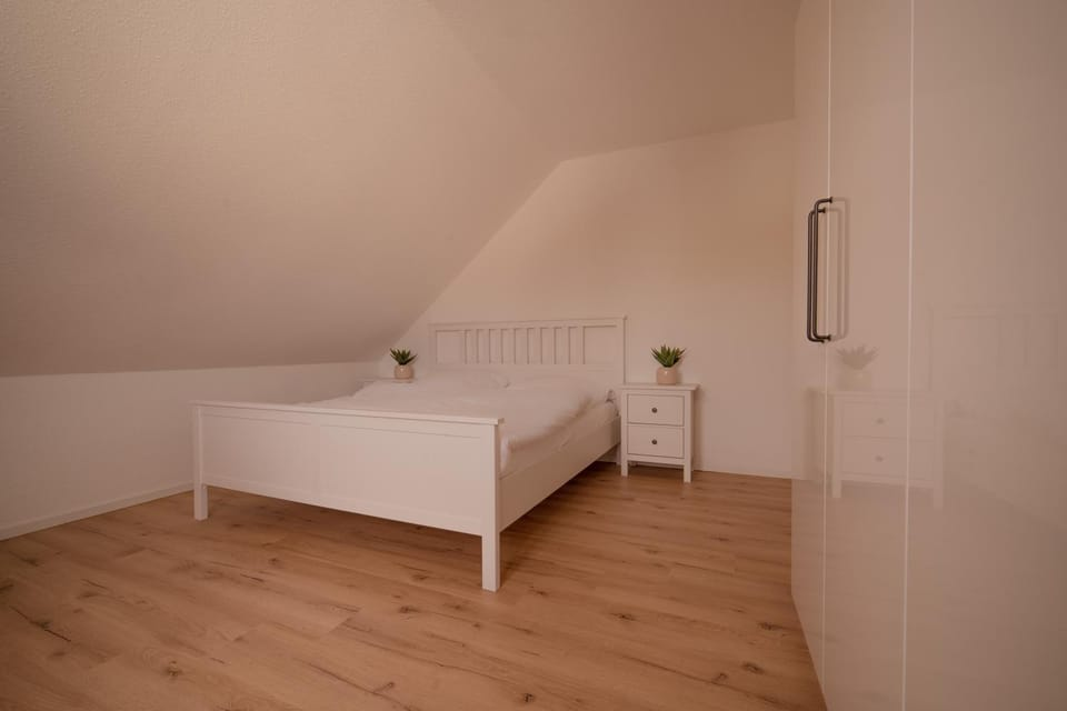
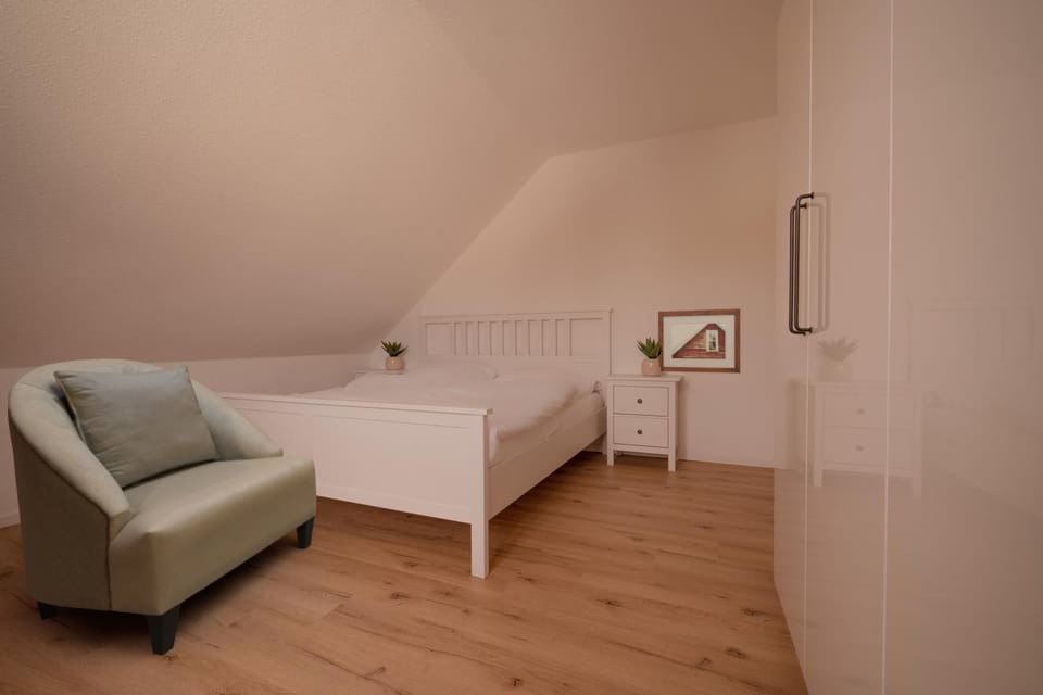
+ armchair [7,357,317,656]
+ picture frame [657,307,741,375]
